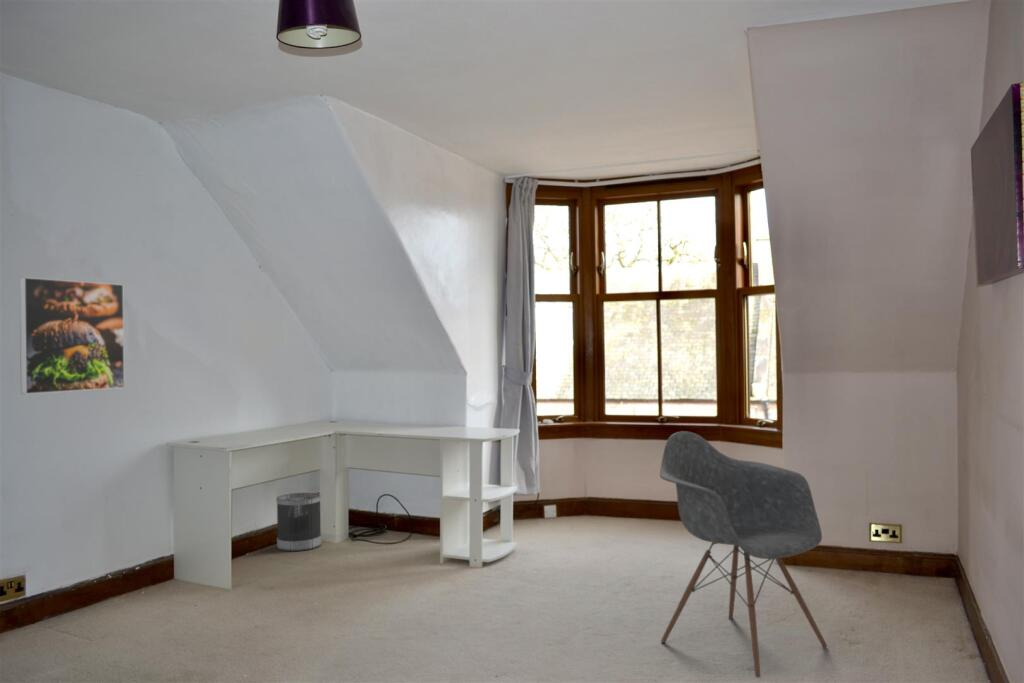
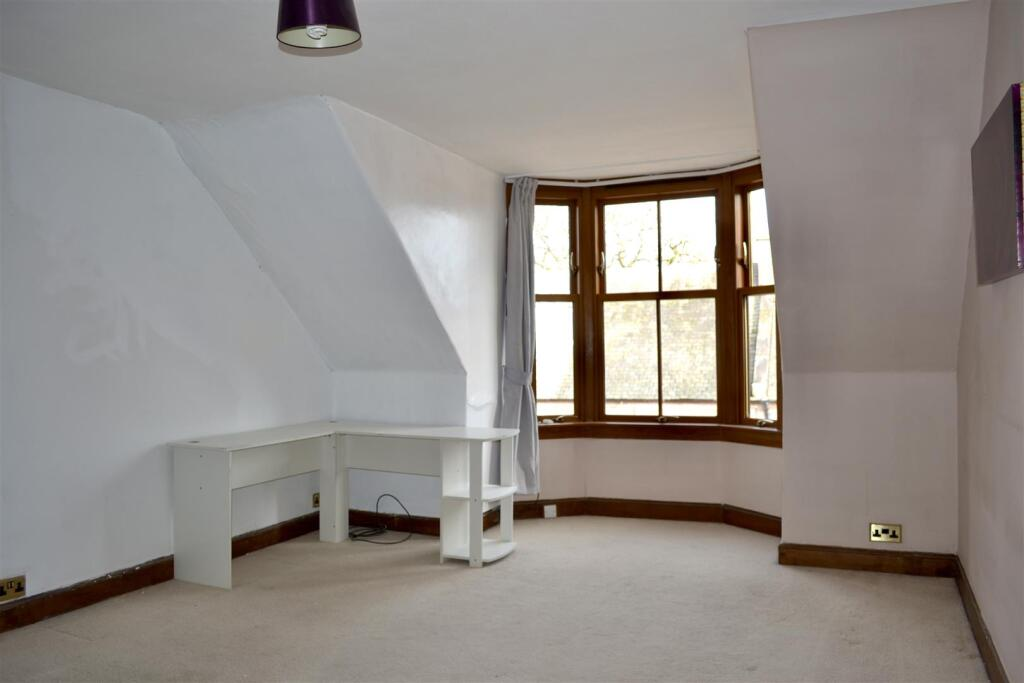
- armchair [659,430,828,678]
- wastebasket [275,492,322,552]
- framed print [19,276,126,395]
